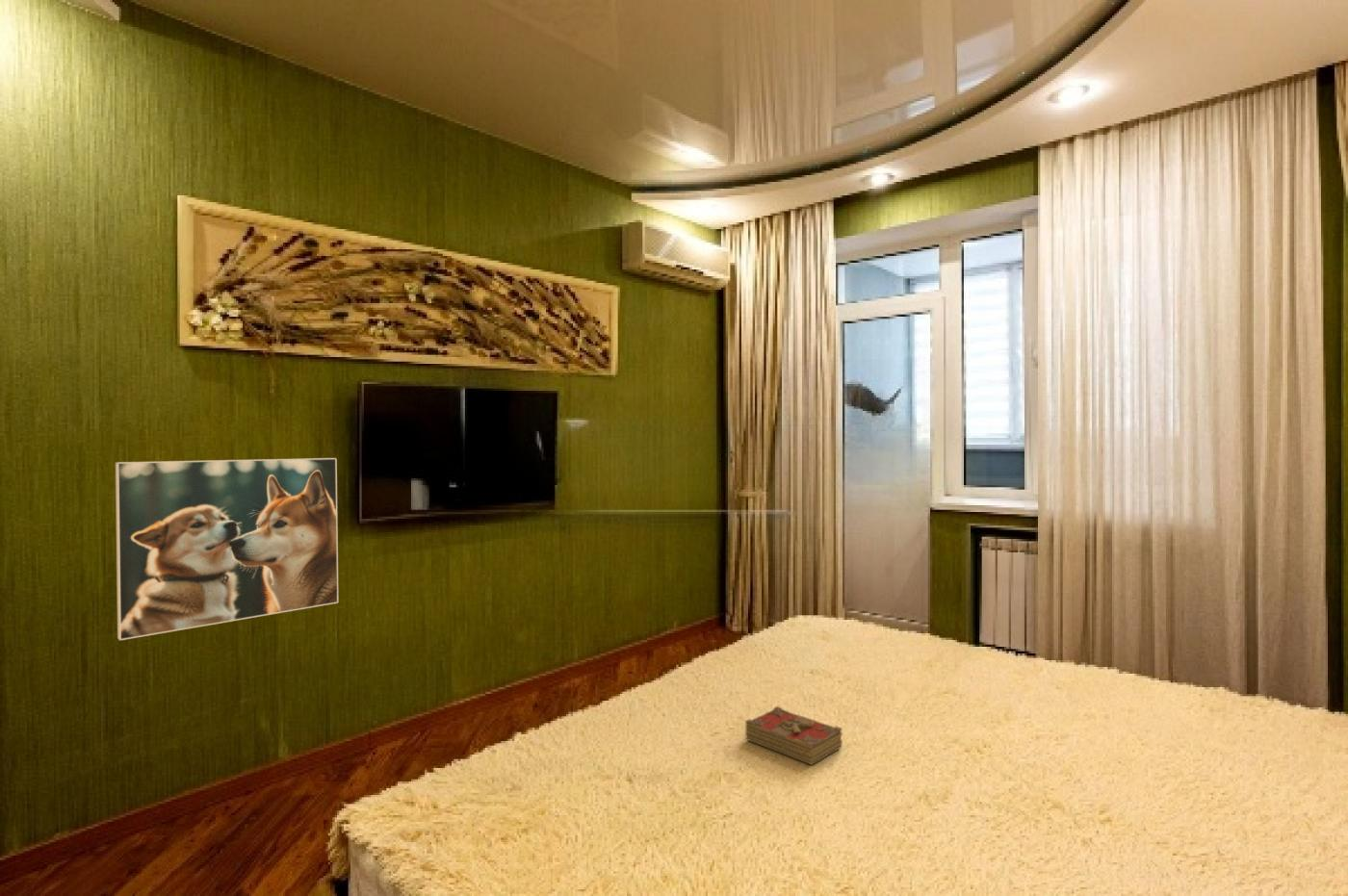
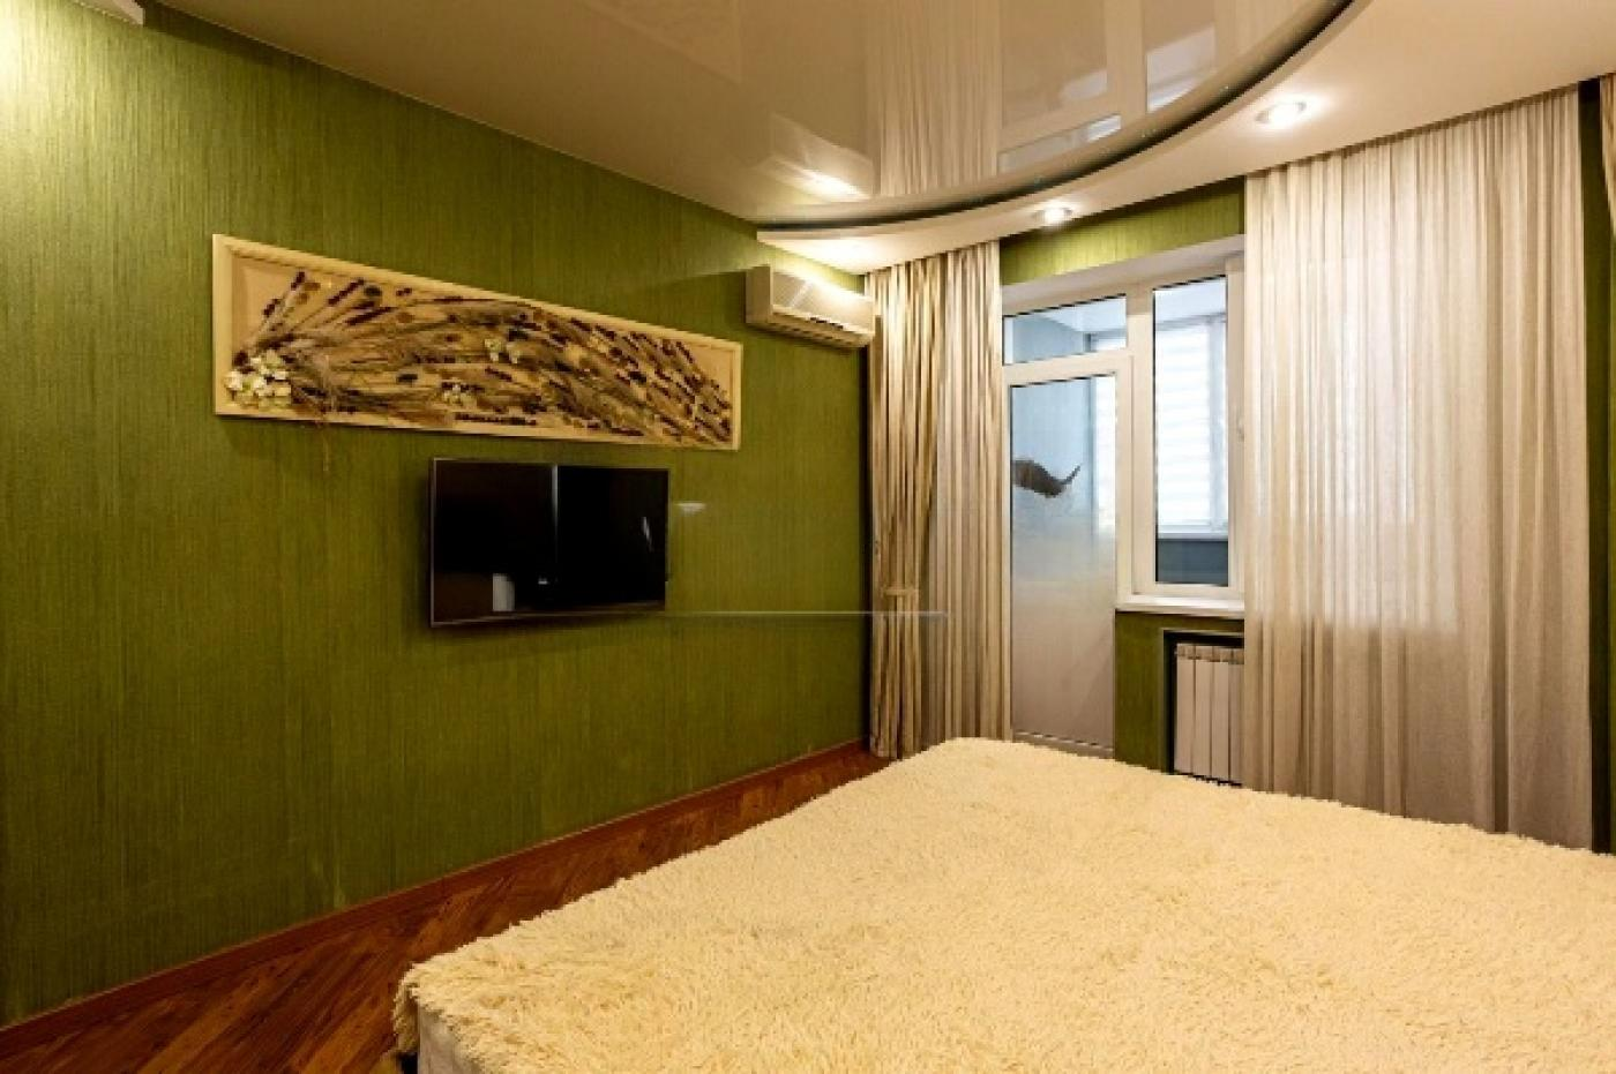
- book [744,705,843,765]
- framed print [115,457,339,641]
